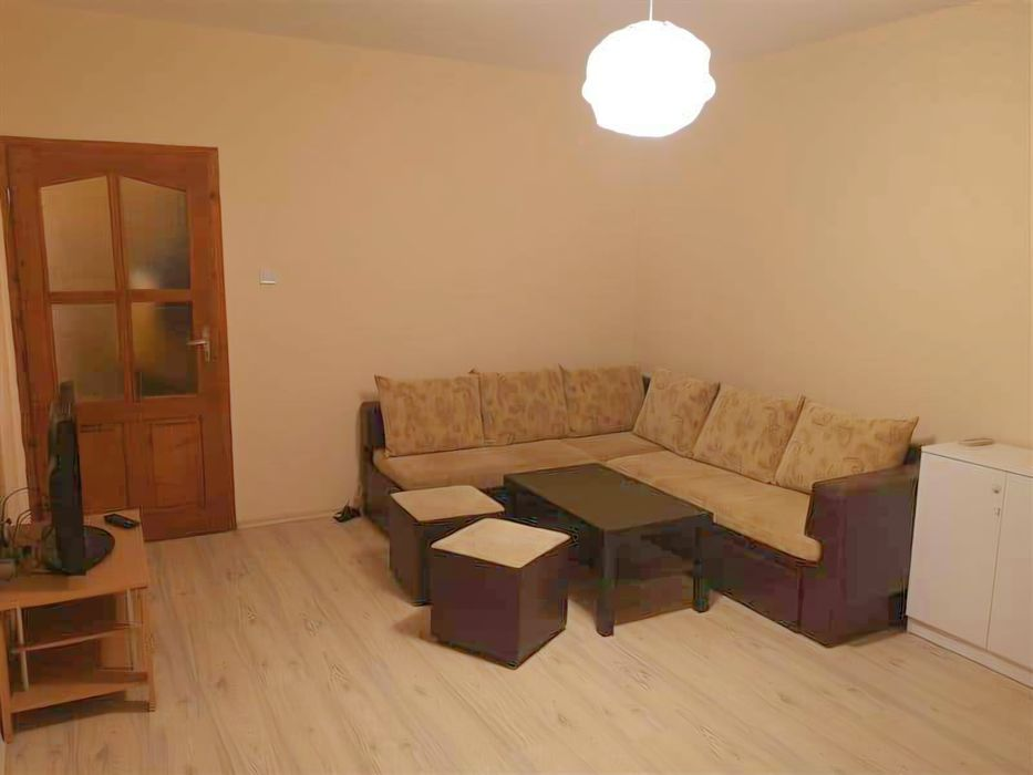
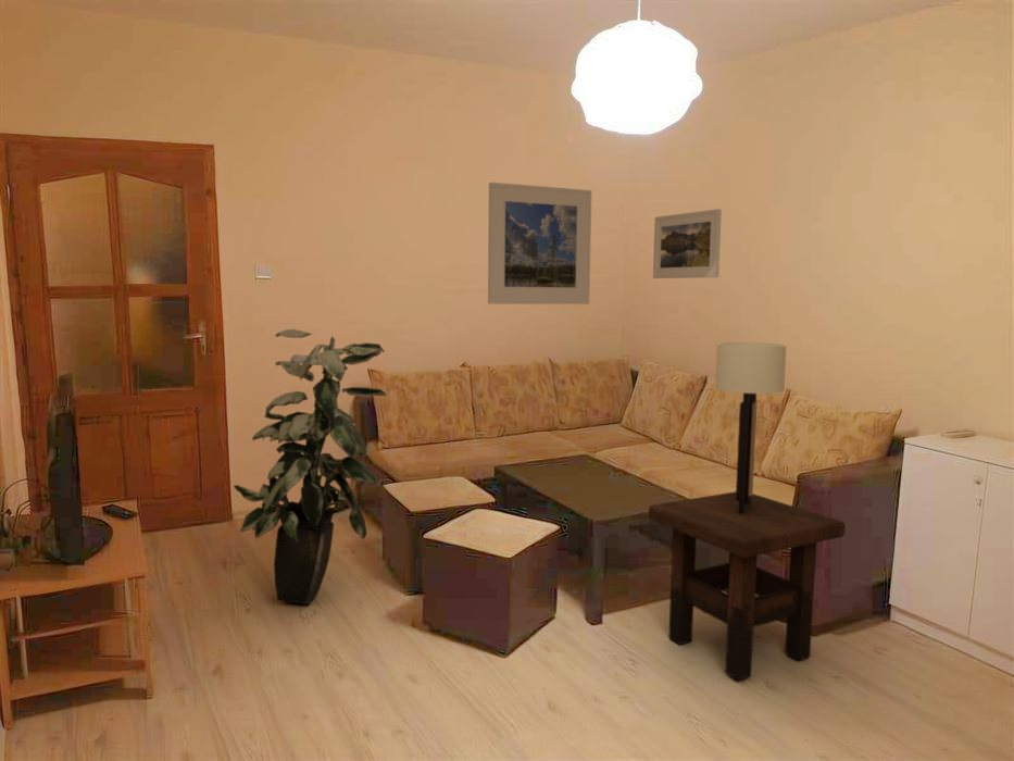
+ indoor plant [233,328,388,606]
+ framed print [487,182,592,305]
+ side table [648,490,847,681]
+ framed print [652,208,723,279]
+ wall sconce [714,341,787,515]
